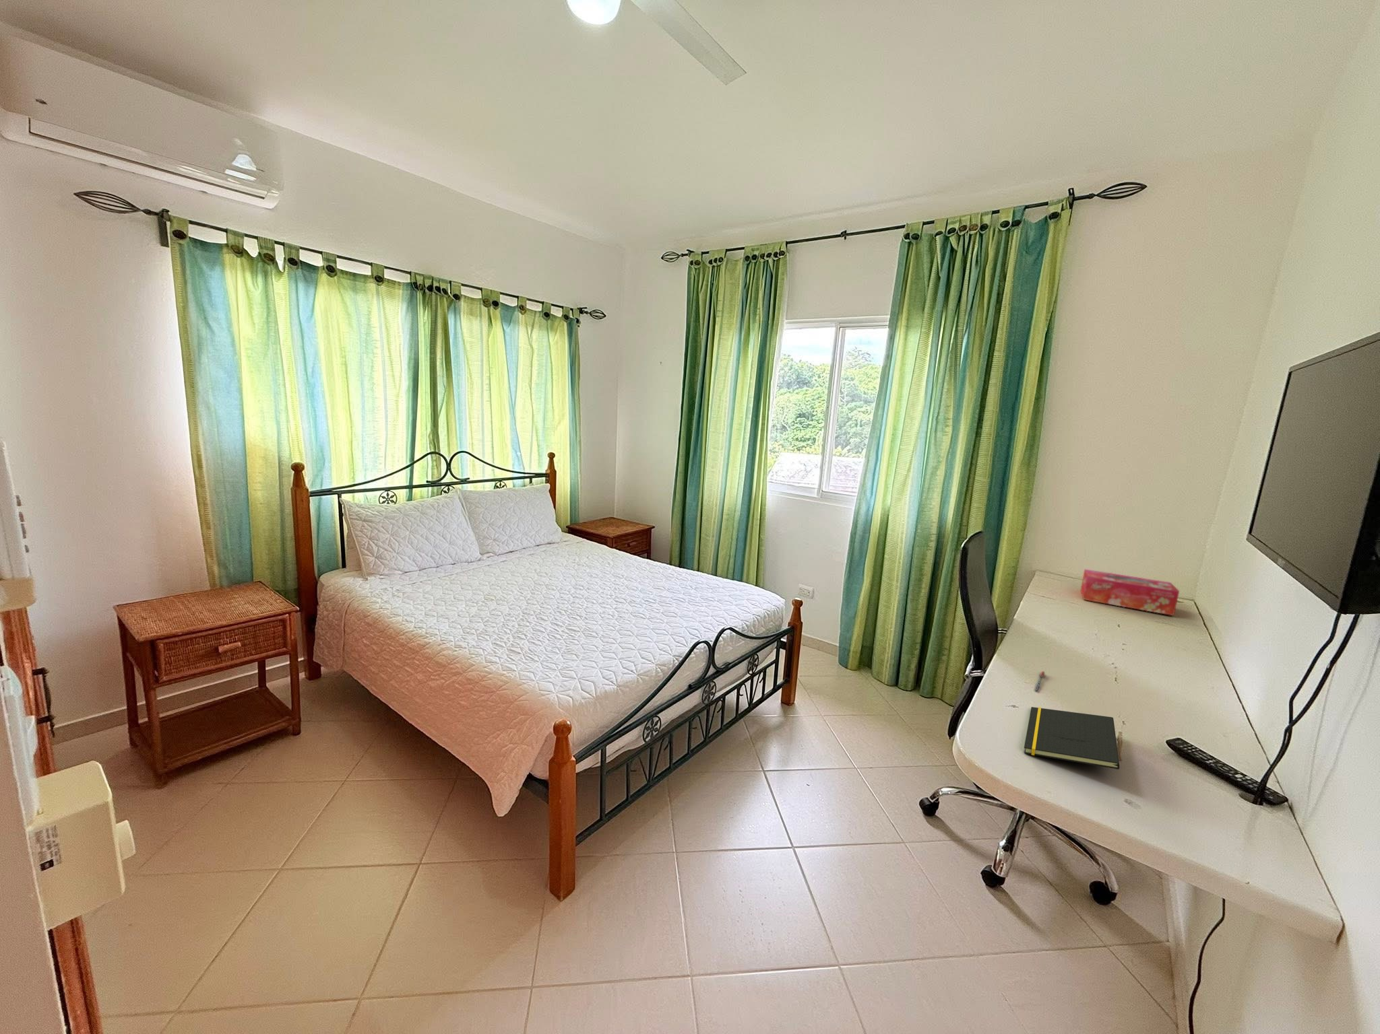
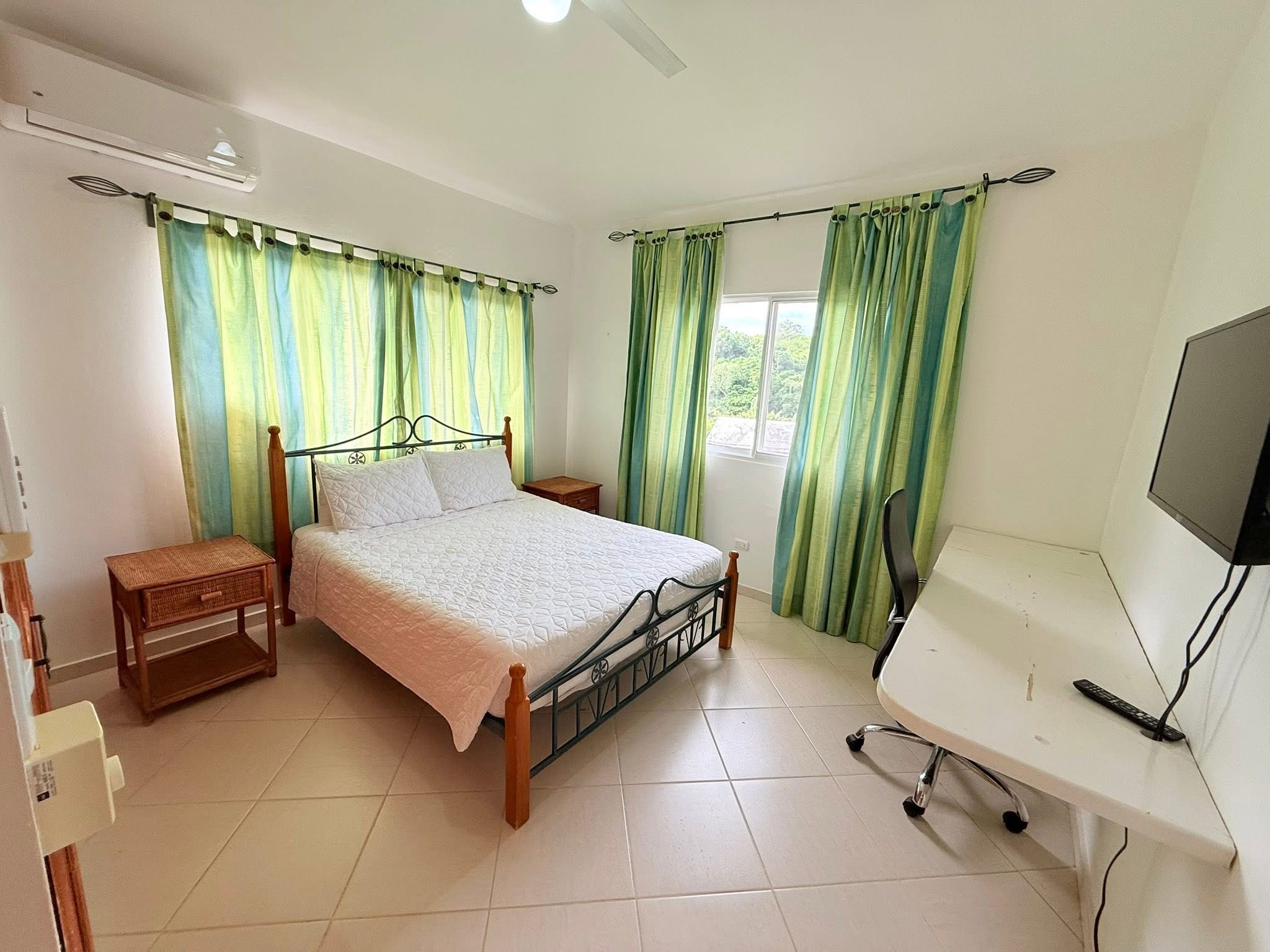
- pen [1033,670,1045,693]
- tissue box [1080,568,1180,616]
- notepad [1024,706,1120,770]
